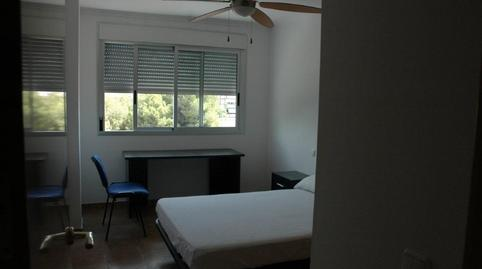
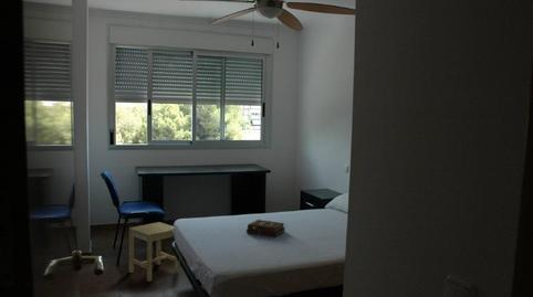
+ stool [128,221,180,283]
+ hardback book [245,219,286,238]
